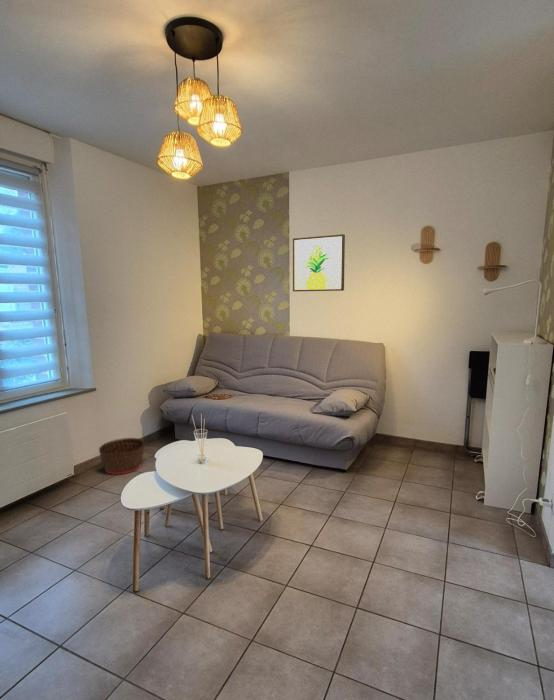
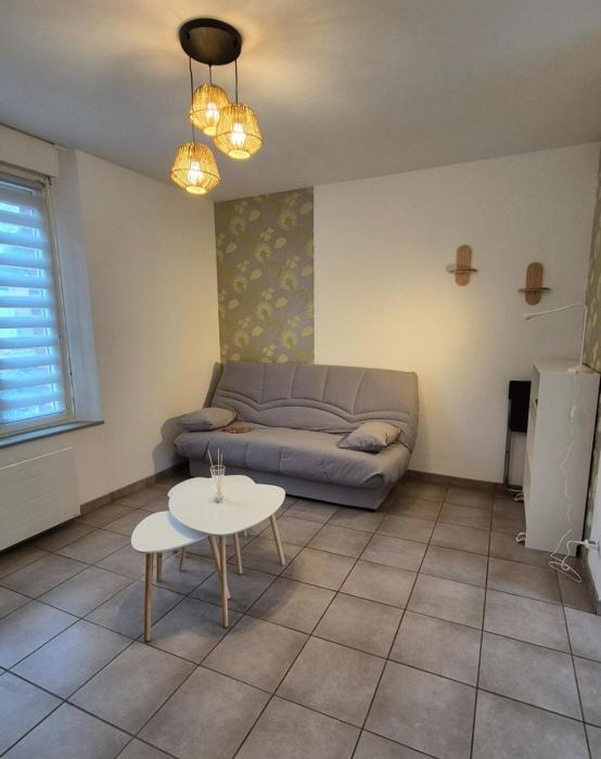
- basket [98,437,146,476]
- wall art [292,233,346,292]
